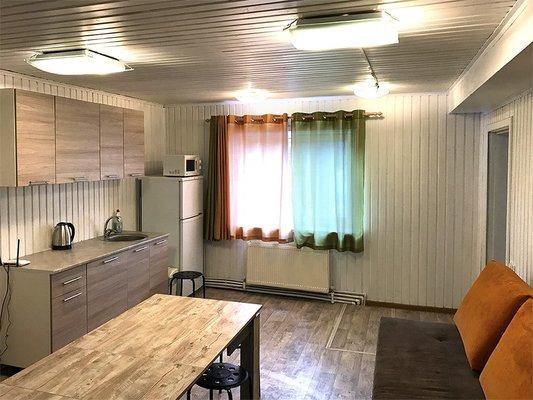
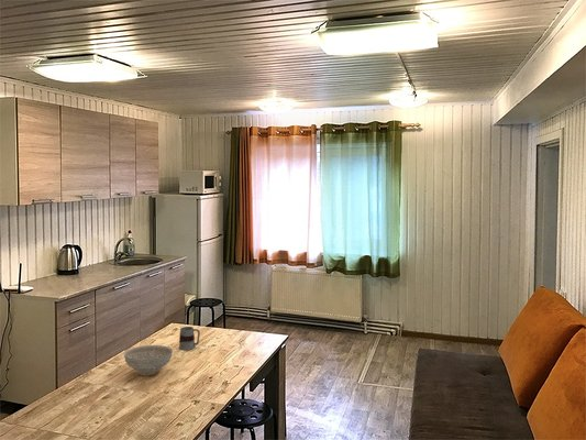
+ mug [178,326,201,351]
+ decorative bowl [122,344,174,376]
